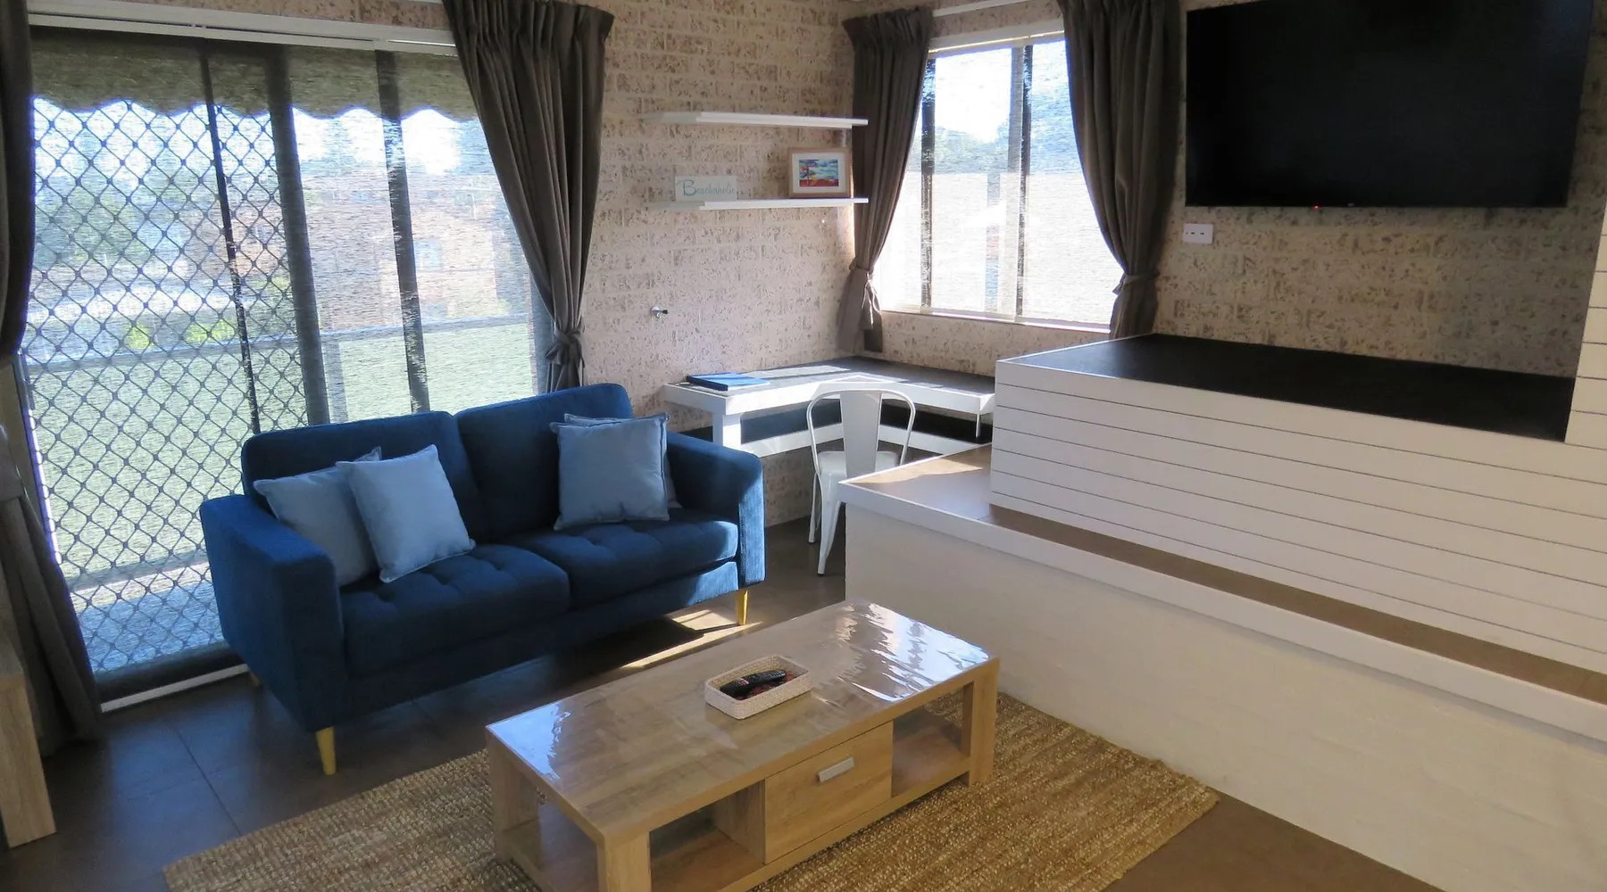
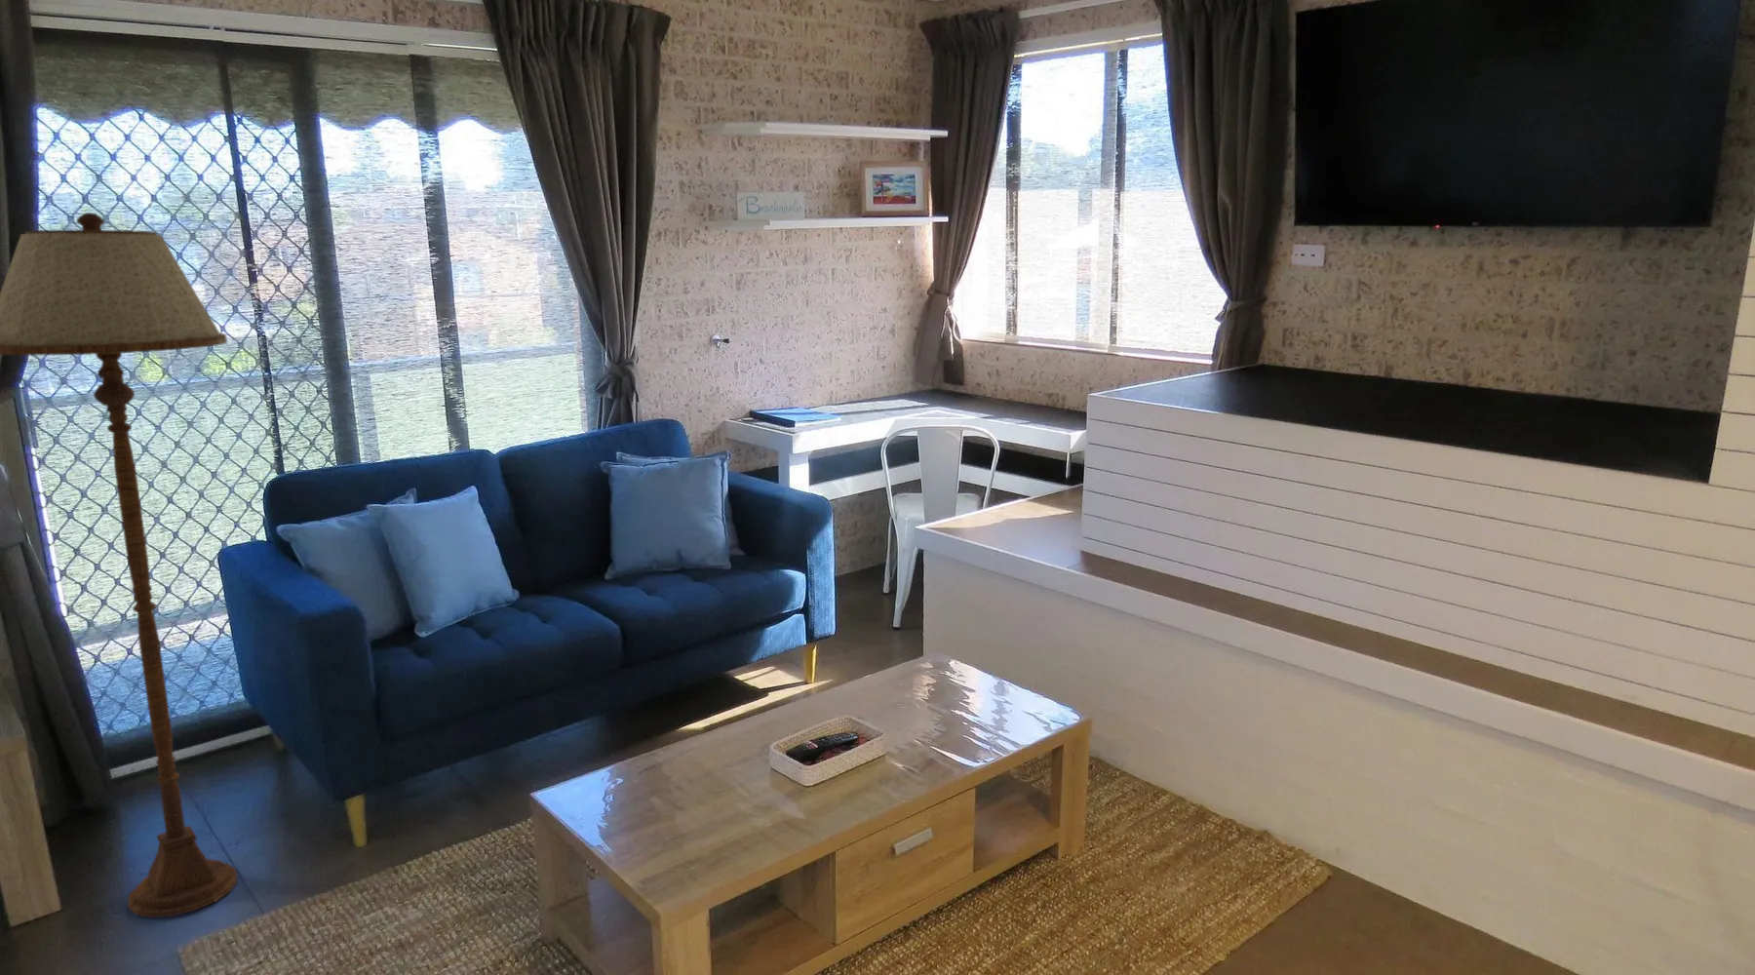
+ floor lamp [0,211,238,919]
